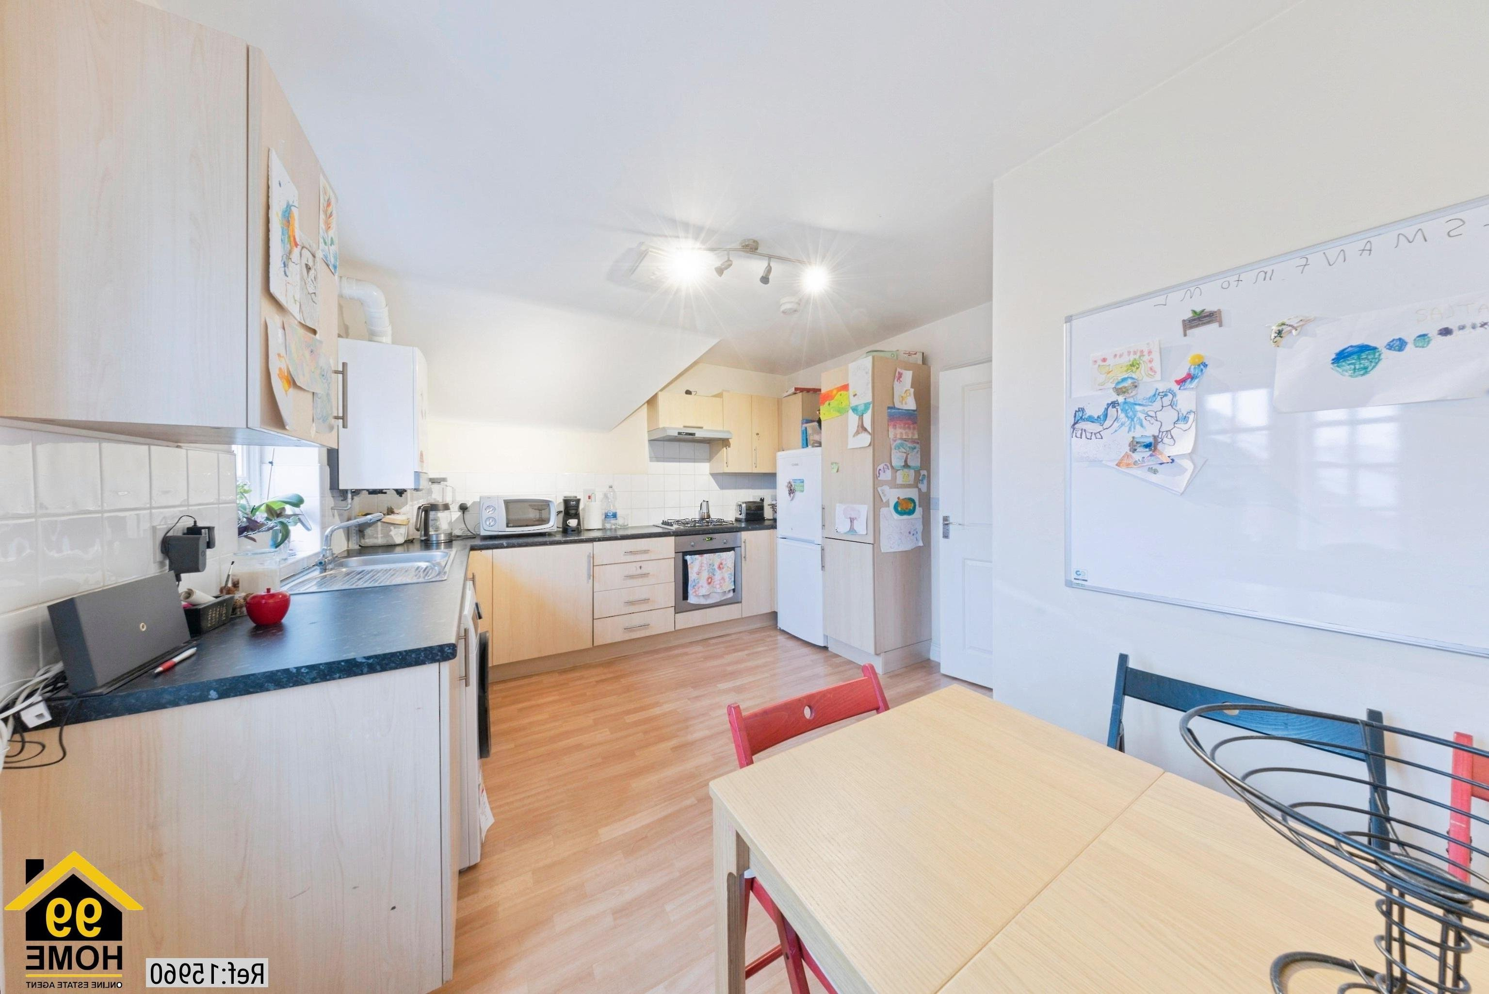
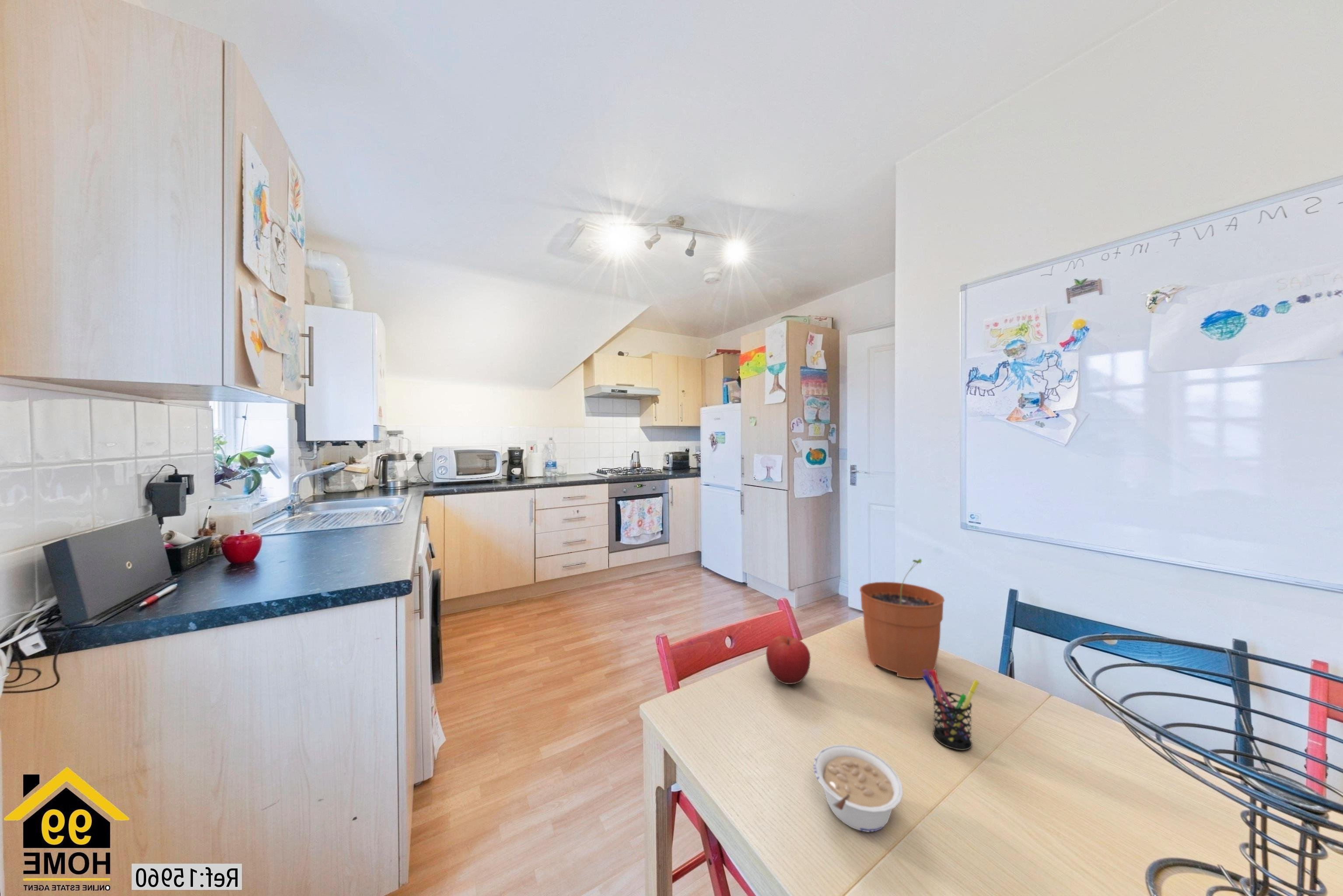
+ fruit [766,635,811,685]
+ pen holder [923,669,980,751]
+ legume [813,744,904,833]
+ plant pot [859,558,945,679]
